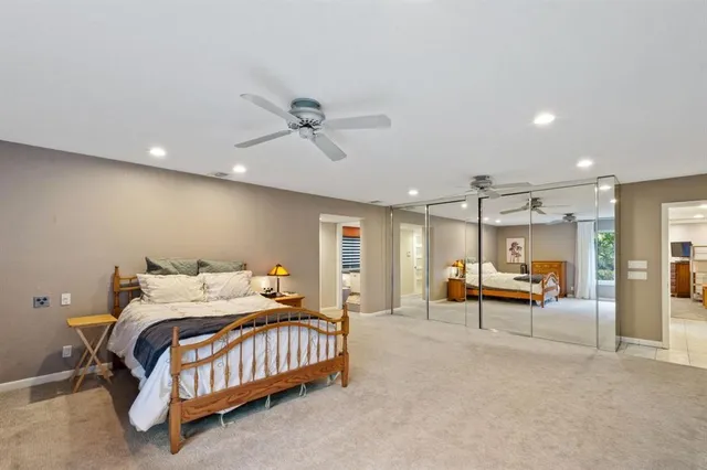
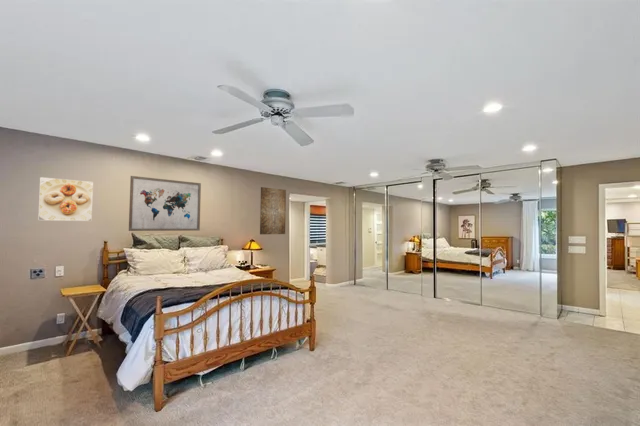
+ wall art [128,175,202,232]
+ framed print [37,176,94,222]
+ wall art [259,186,287,235]
